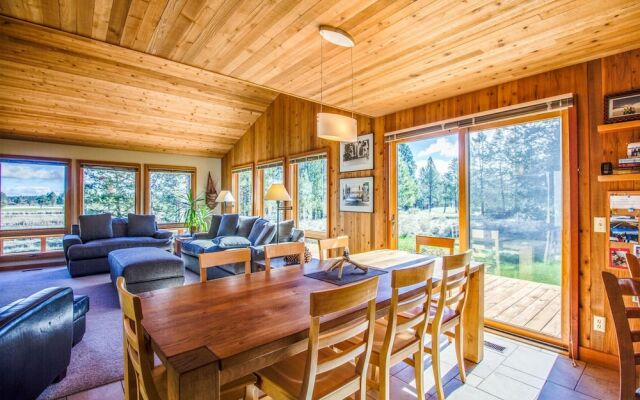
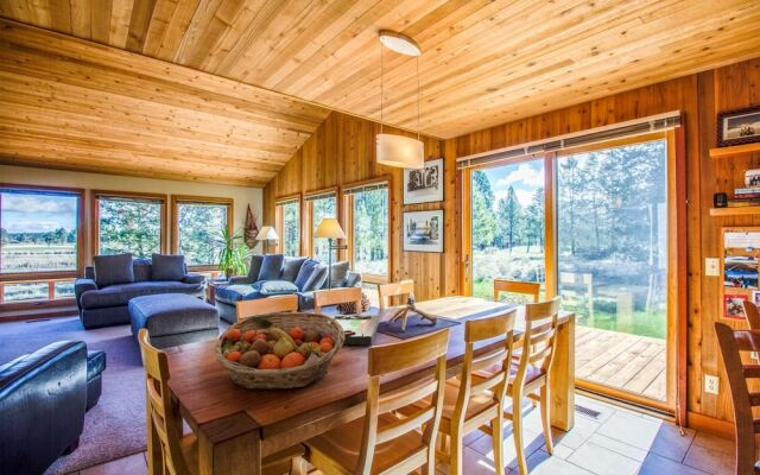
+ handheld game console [327,314,381,346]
+ fruit basket [213,311,344,391]
